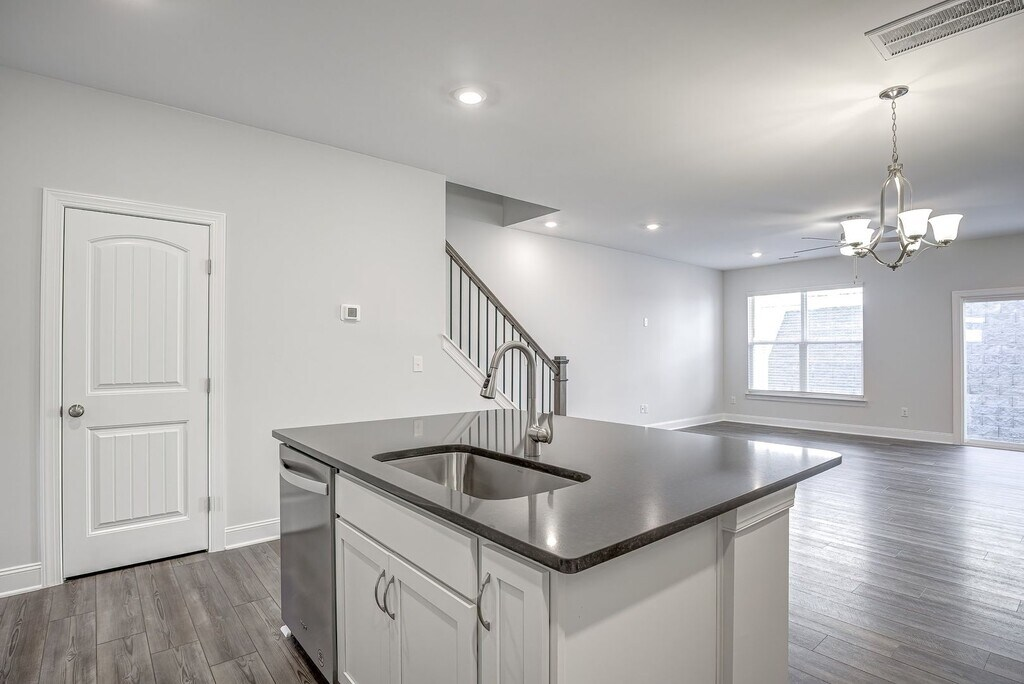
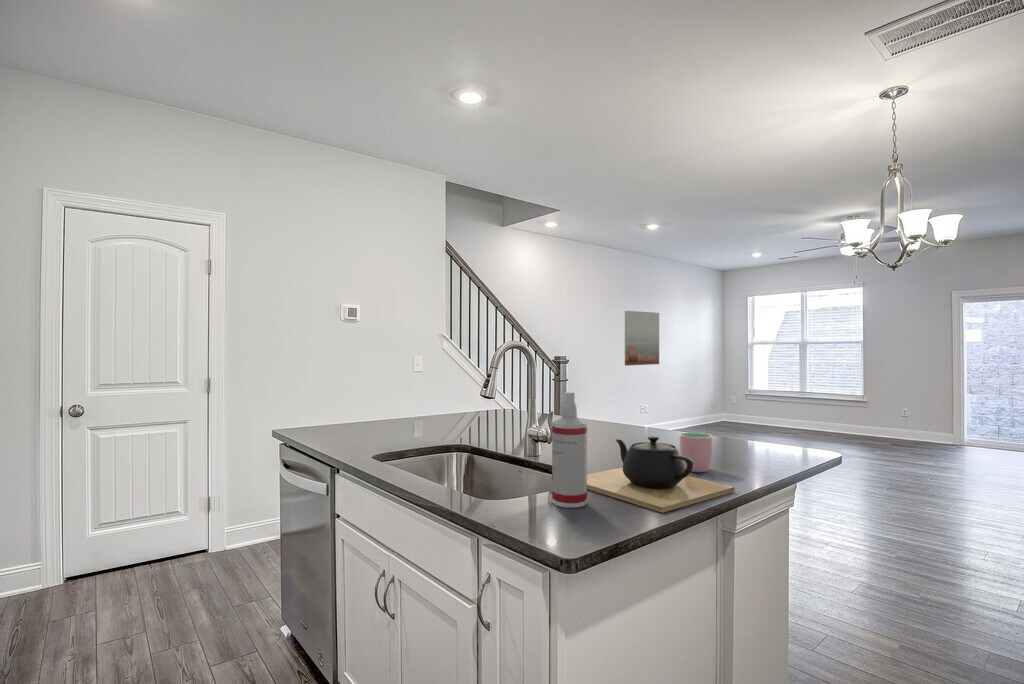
+ cup [679,431,713,473]
+ spray bottle [551,391,588,509]
+ wall art [624,310,660,366]
+ teapot [587,435,736,514]
